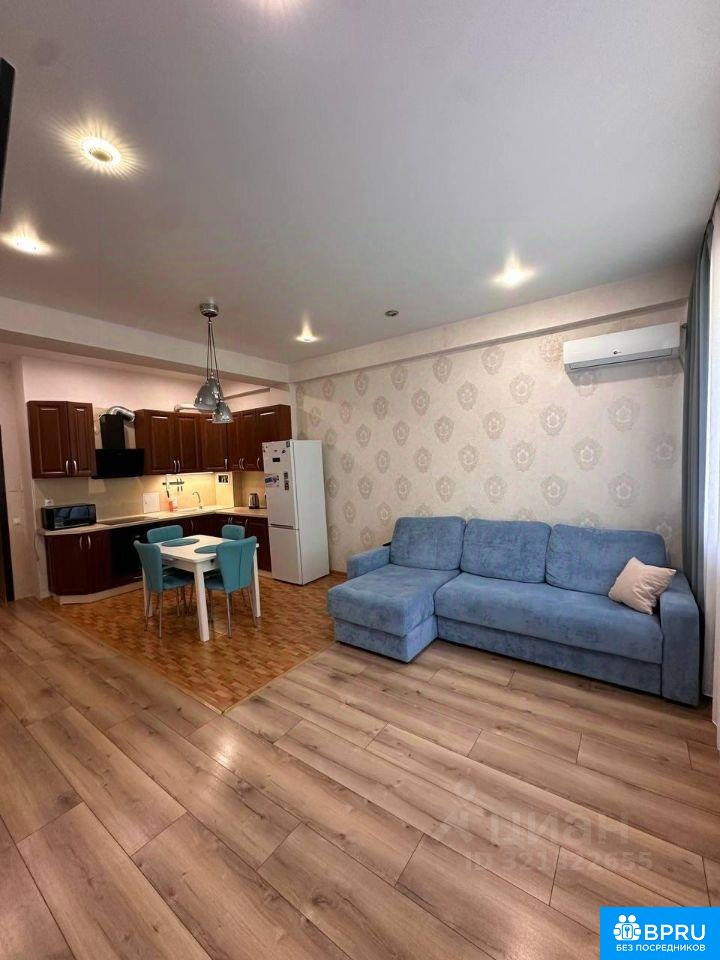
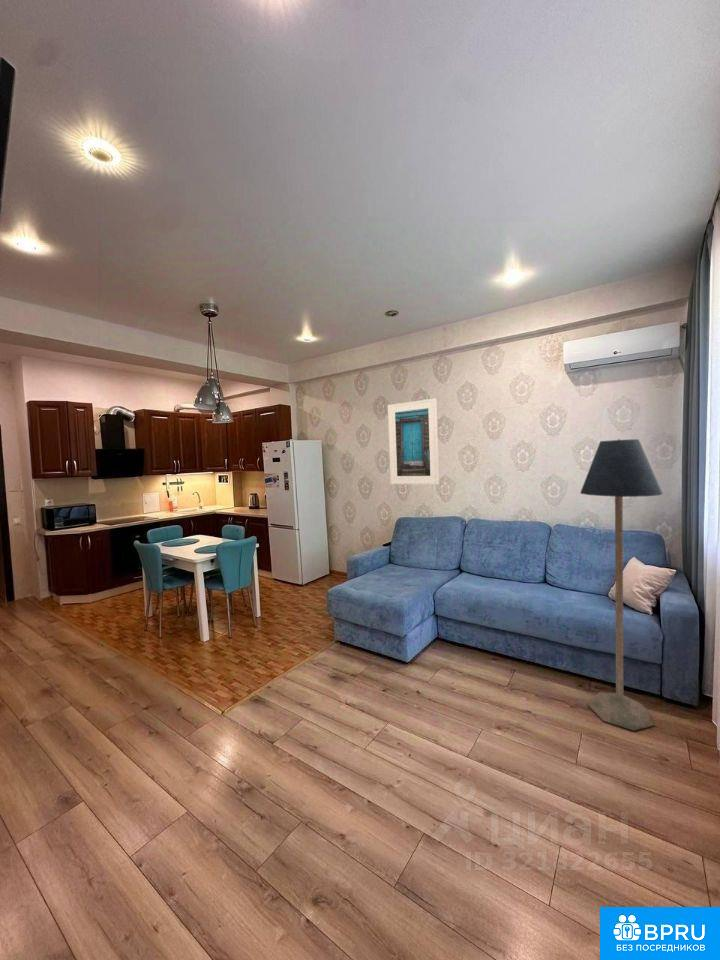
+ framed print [387,397,440,485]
+ floor lamp [579,438,664,732]
